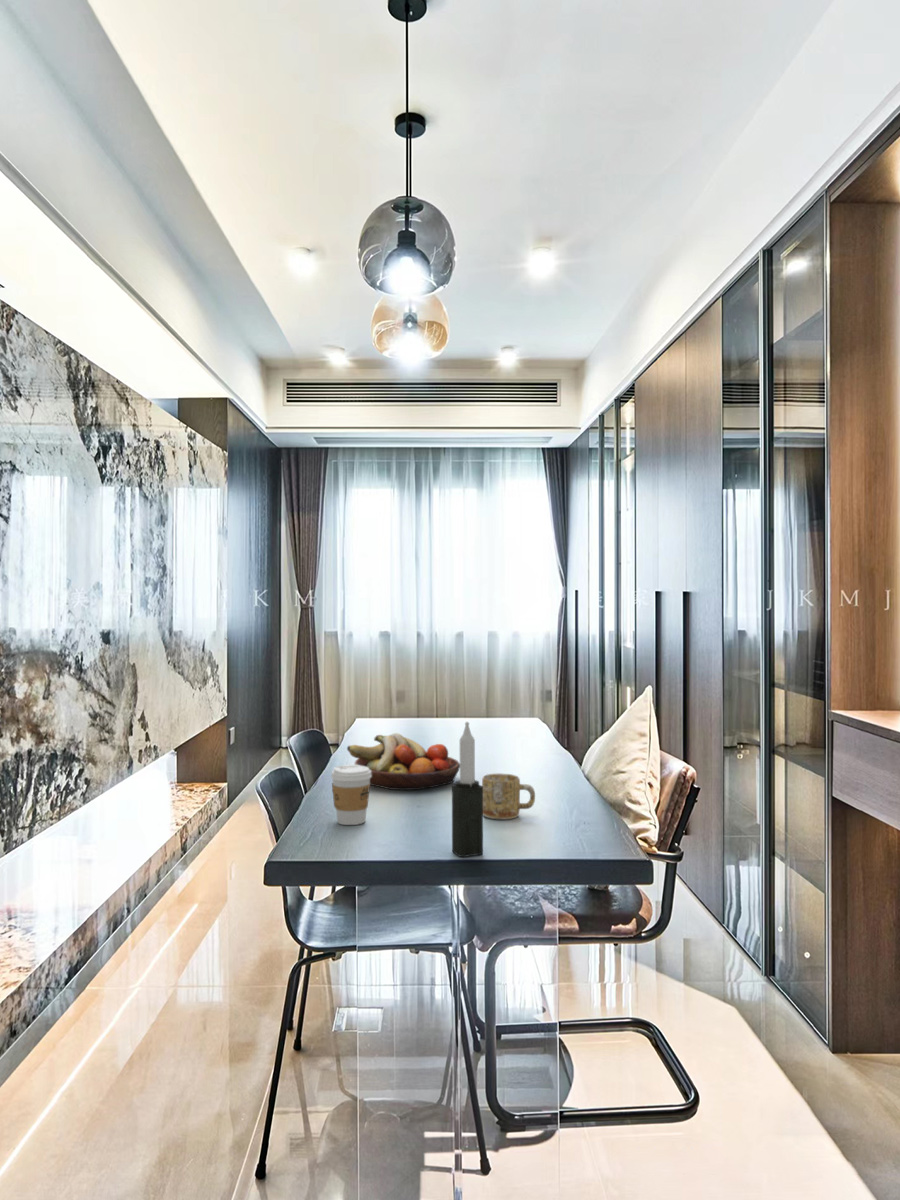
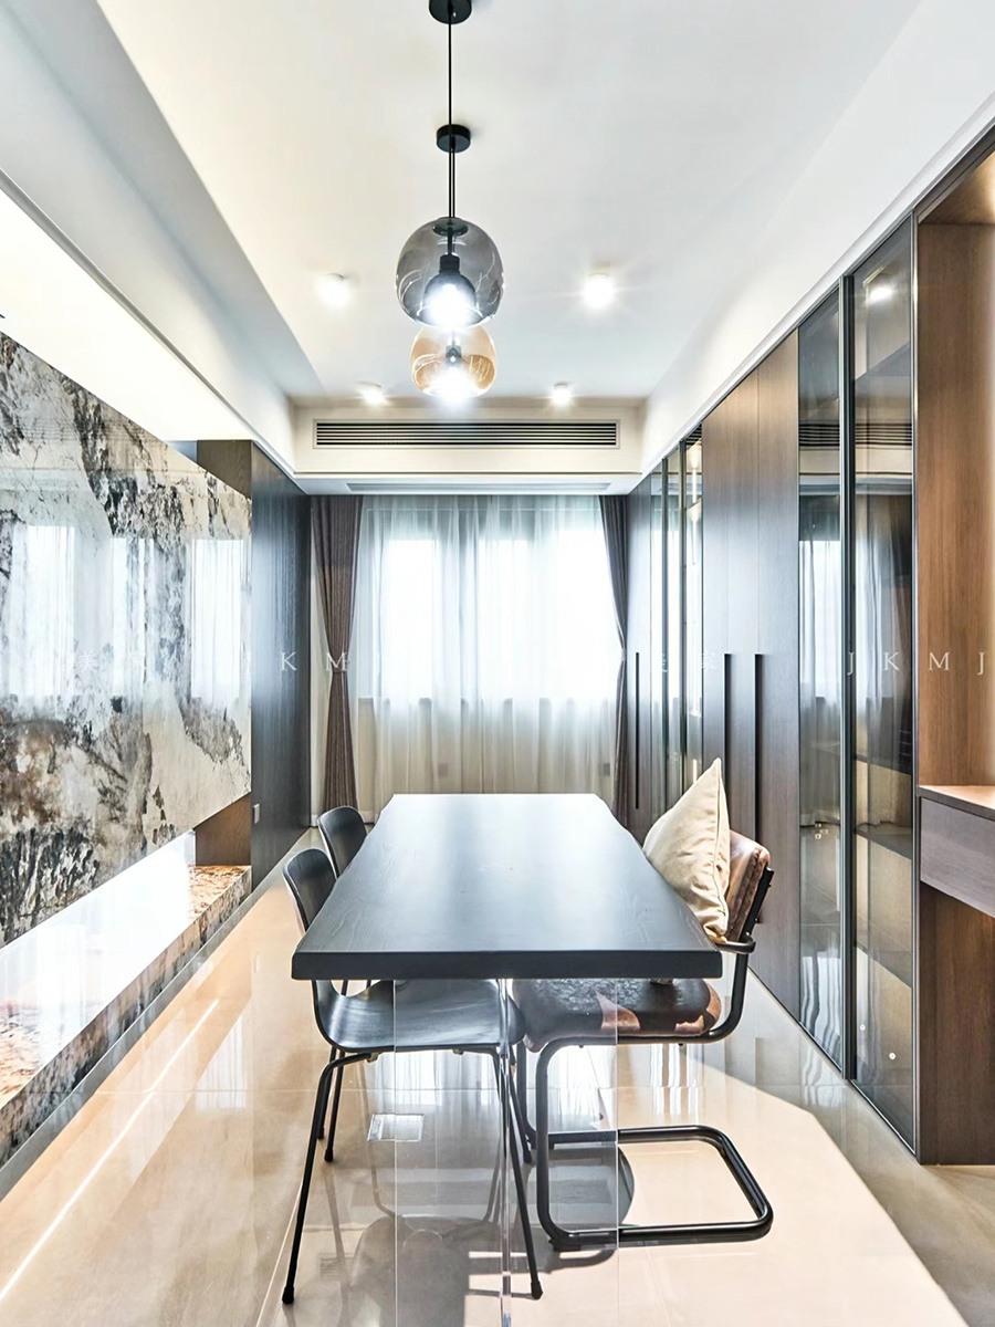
- fruit bowl [346,732,460,791]
- mug [481,772,536,820]
- coffee cup [330,764,372,826]
- candle [451,721,484,858]
